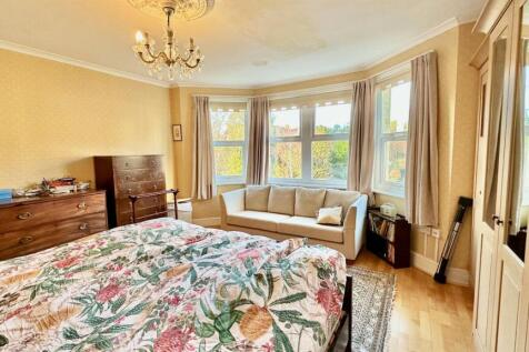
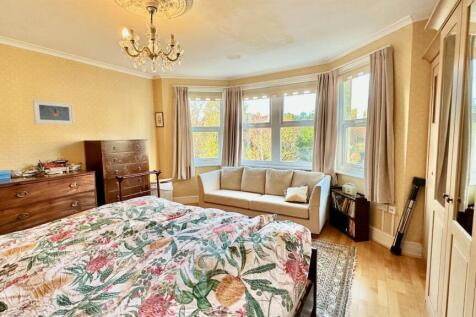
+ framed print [32,99,76,126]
